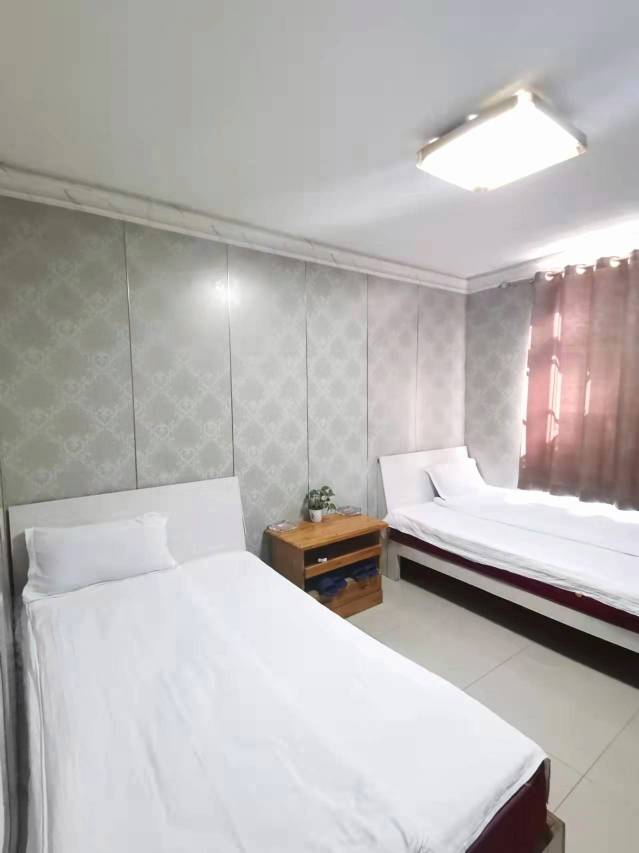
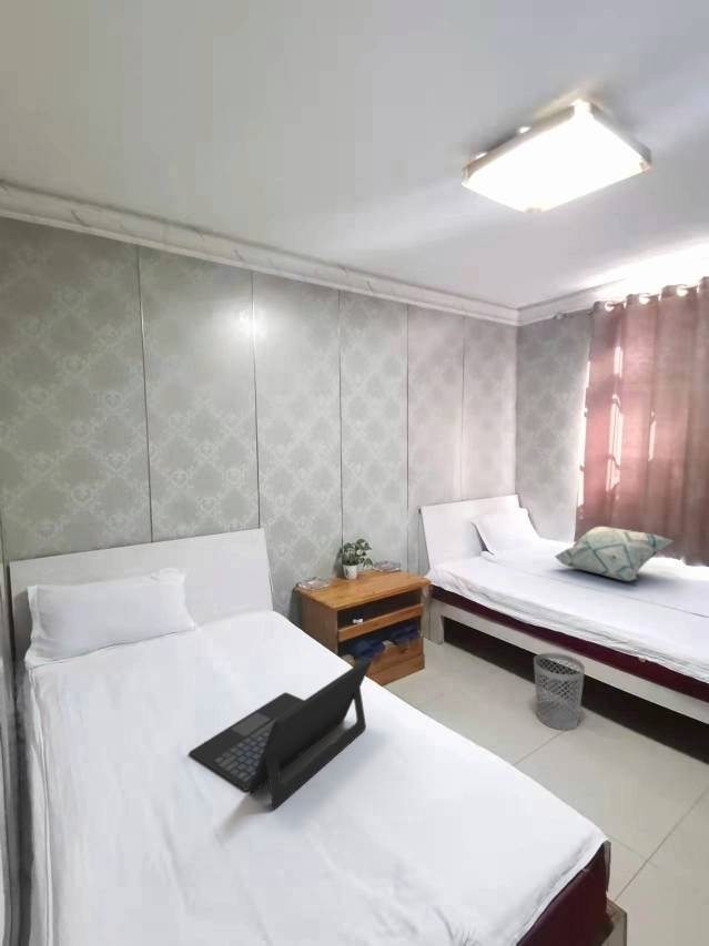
+ decorative pillow [554,526,675,582]
+ laptop [188,657,373,810]
+ wastebasket [533,652,586,732]
